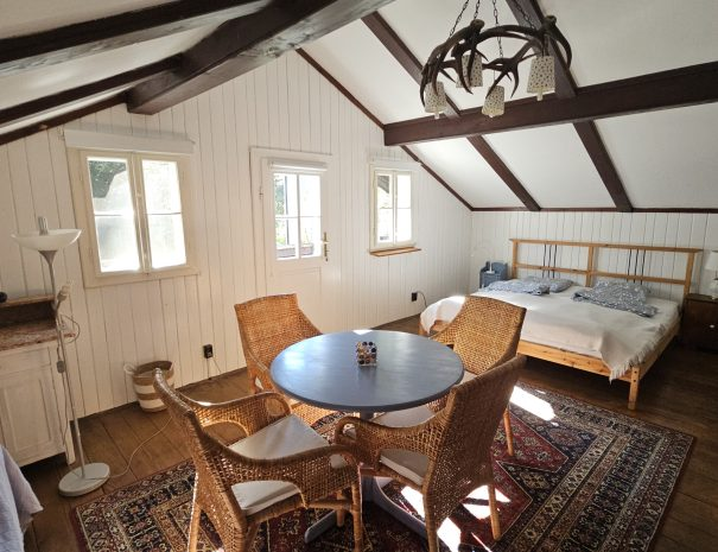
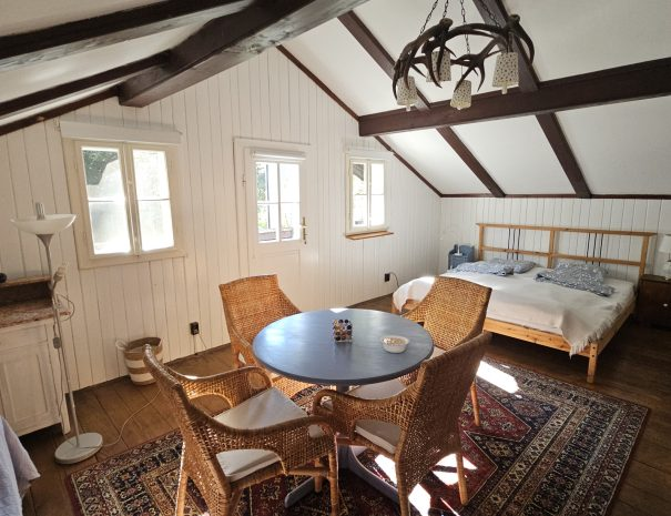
+ legume [379,334,410,354]
